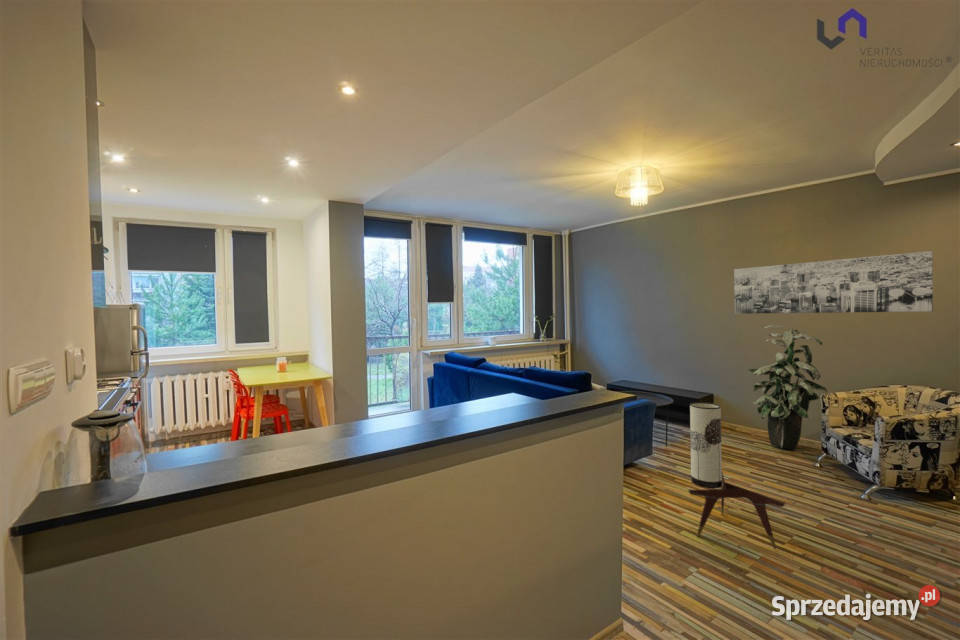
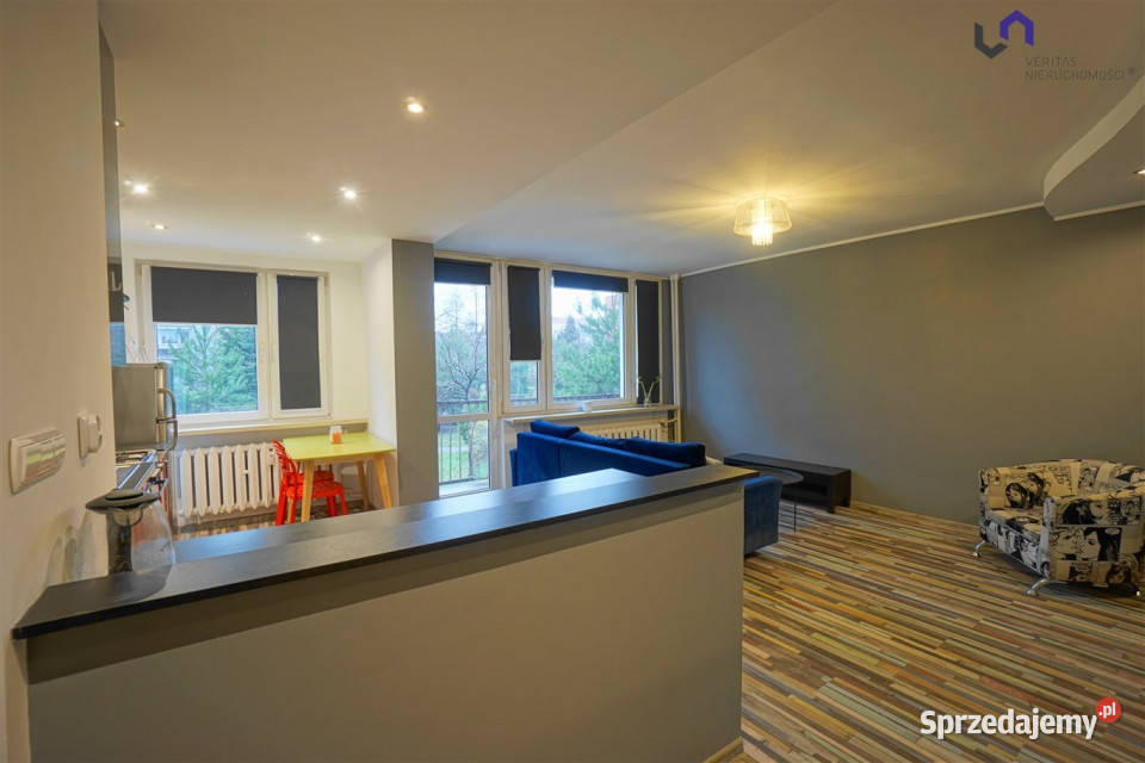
- wall art [733,250,934,315]
- side table [680,466,796,550]
- table lamp [689,401,723,489]
- indoor plant [746,324,828,450]
